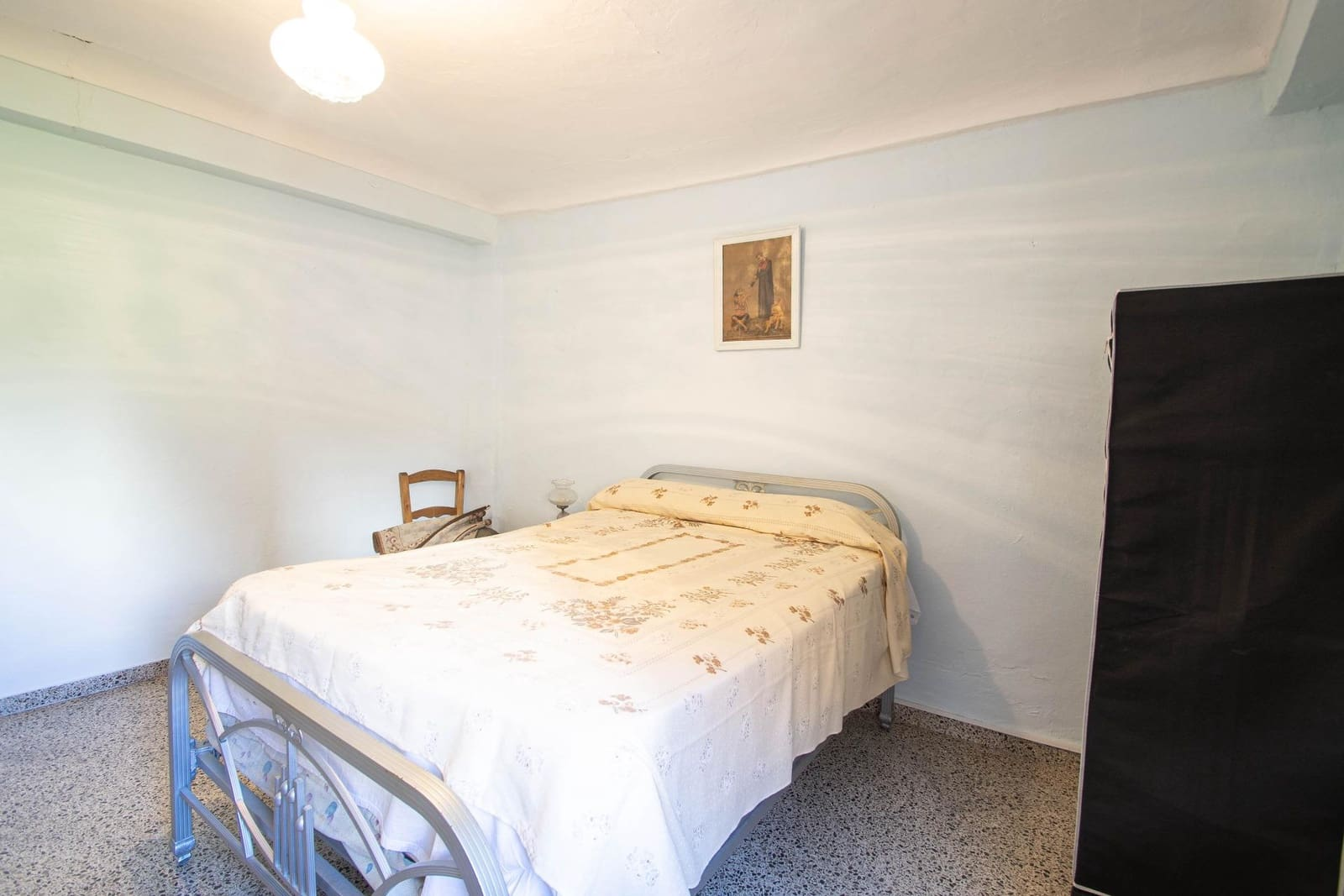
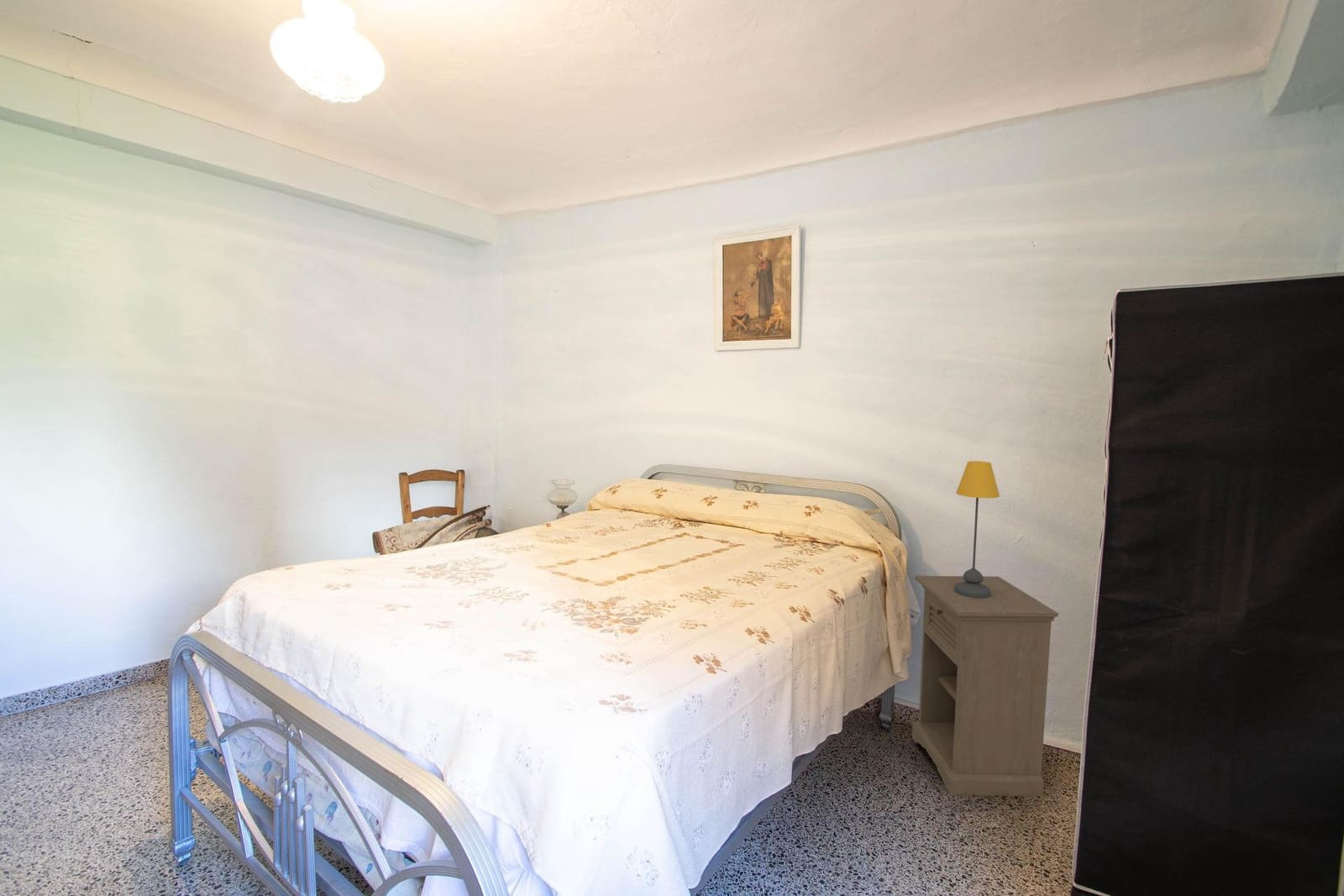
+ nightstand [911,575,1059,797]
+ table lamp [954,460,1000,599]
